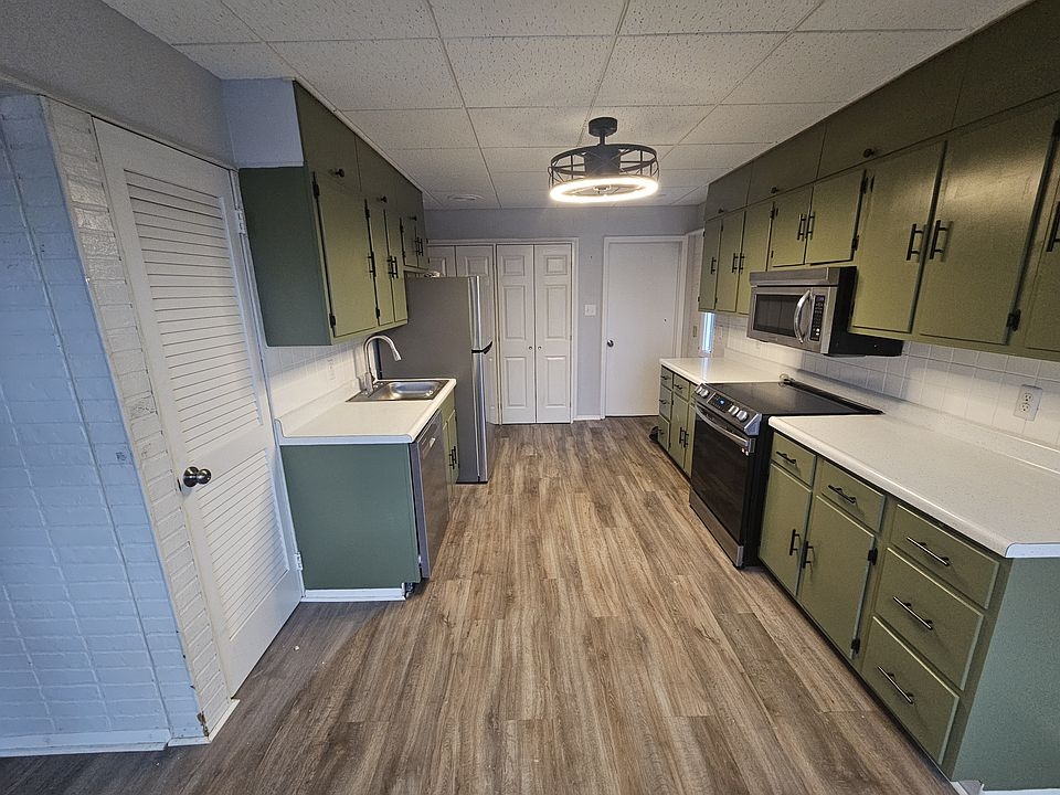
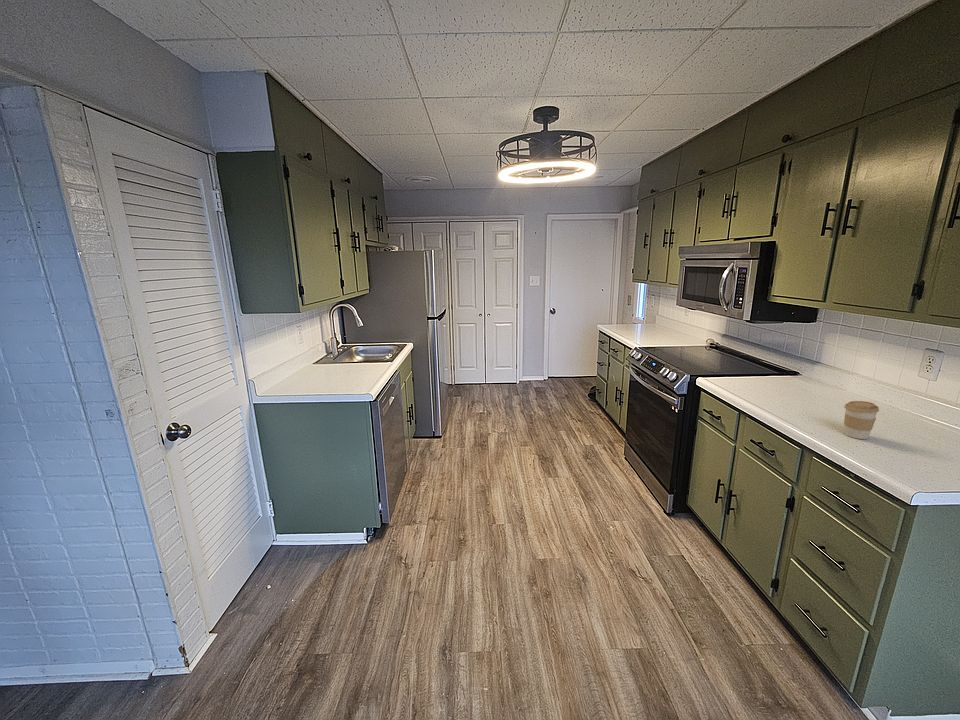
+ coffee cup [842,400,880,440]
